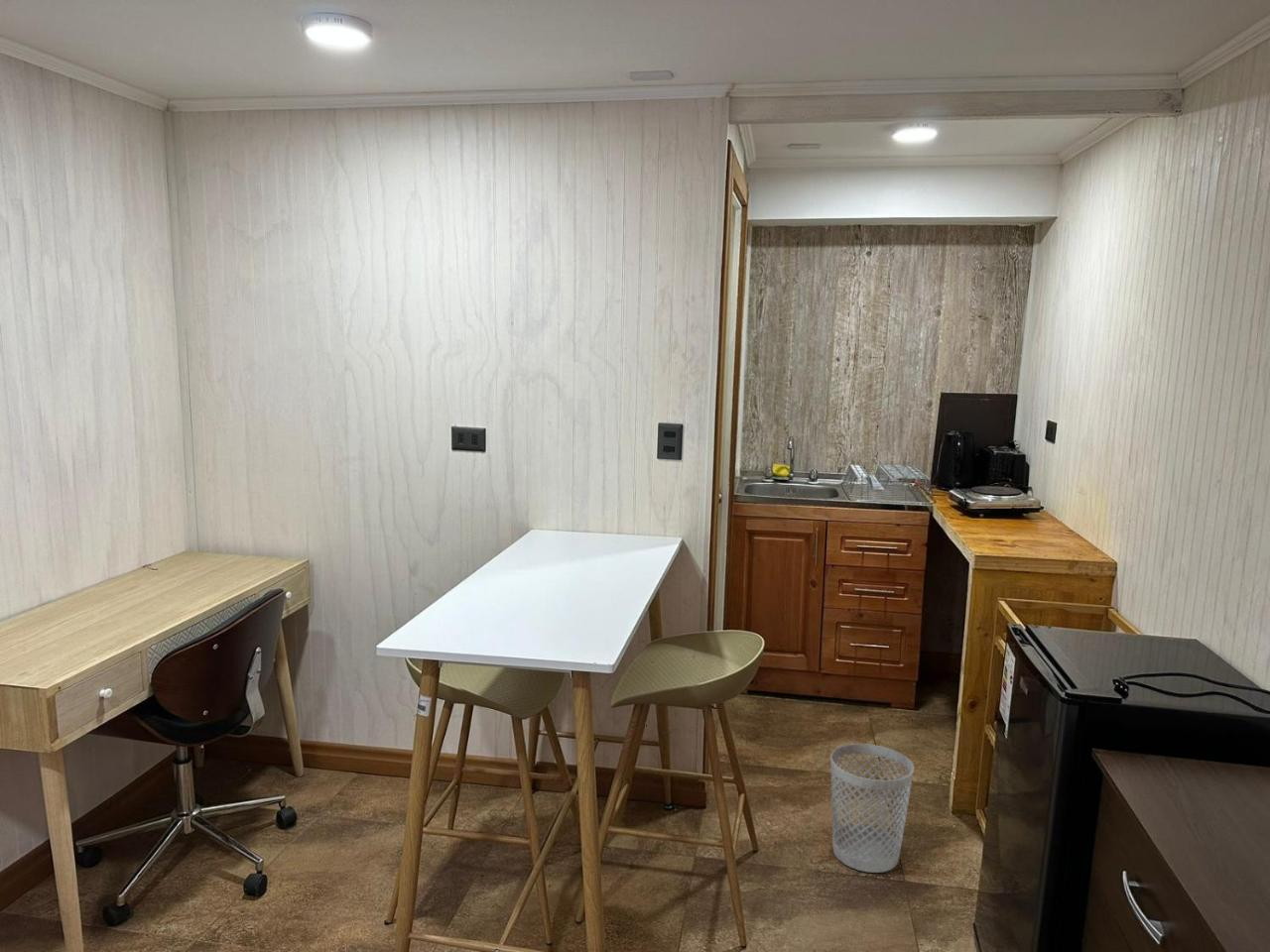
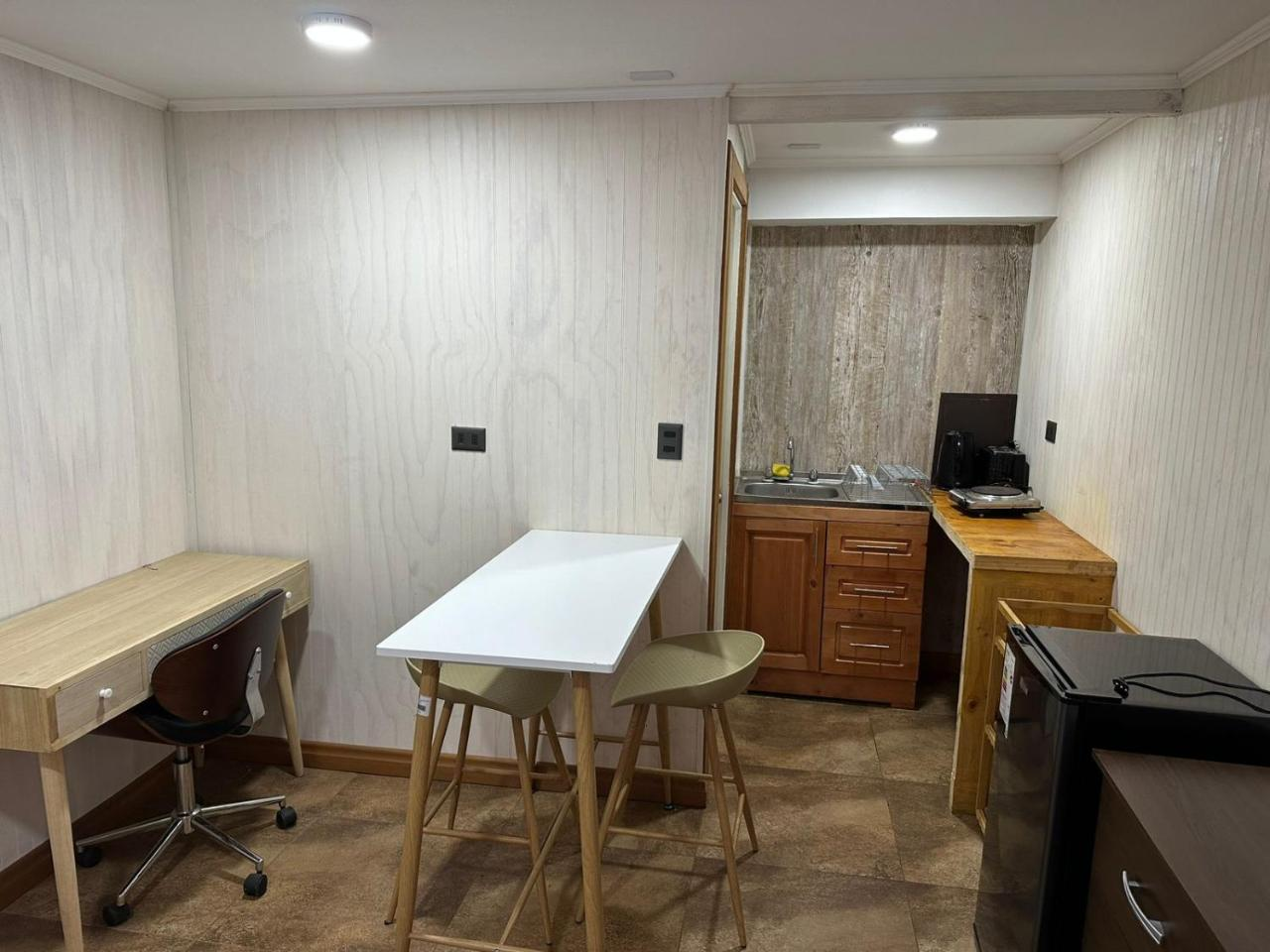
- wastebasket [829,743,915,874]
